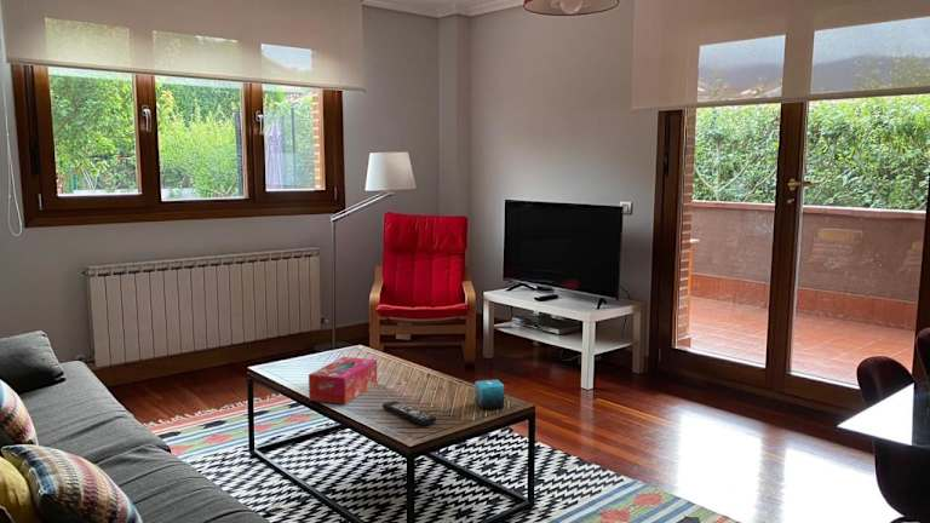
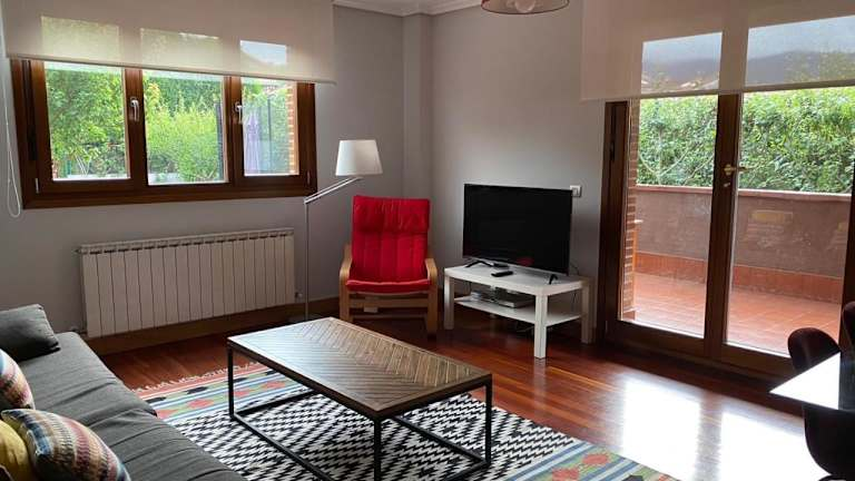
- remote control [381,400,437,426]
- tissue box [308,356,378,406]
- candle [473,379,506,410]
